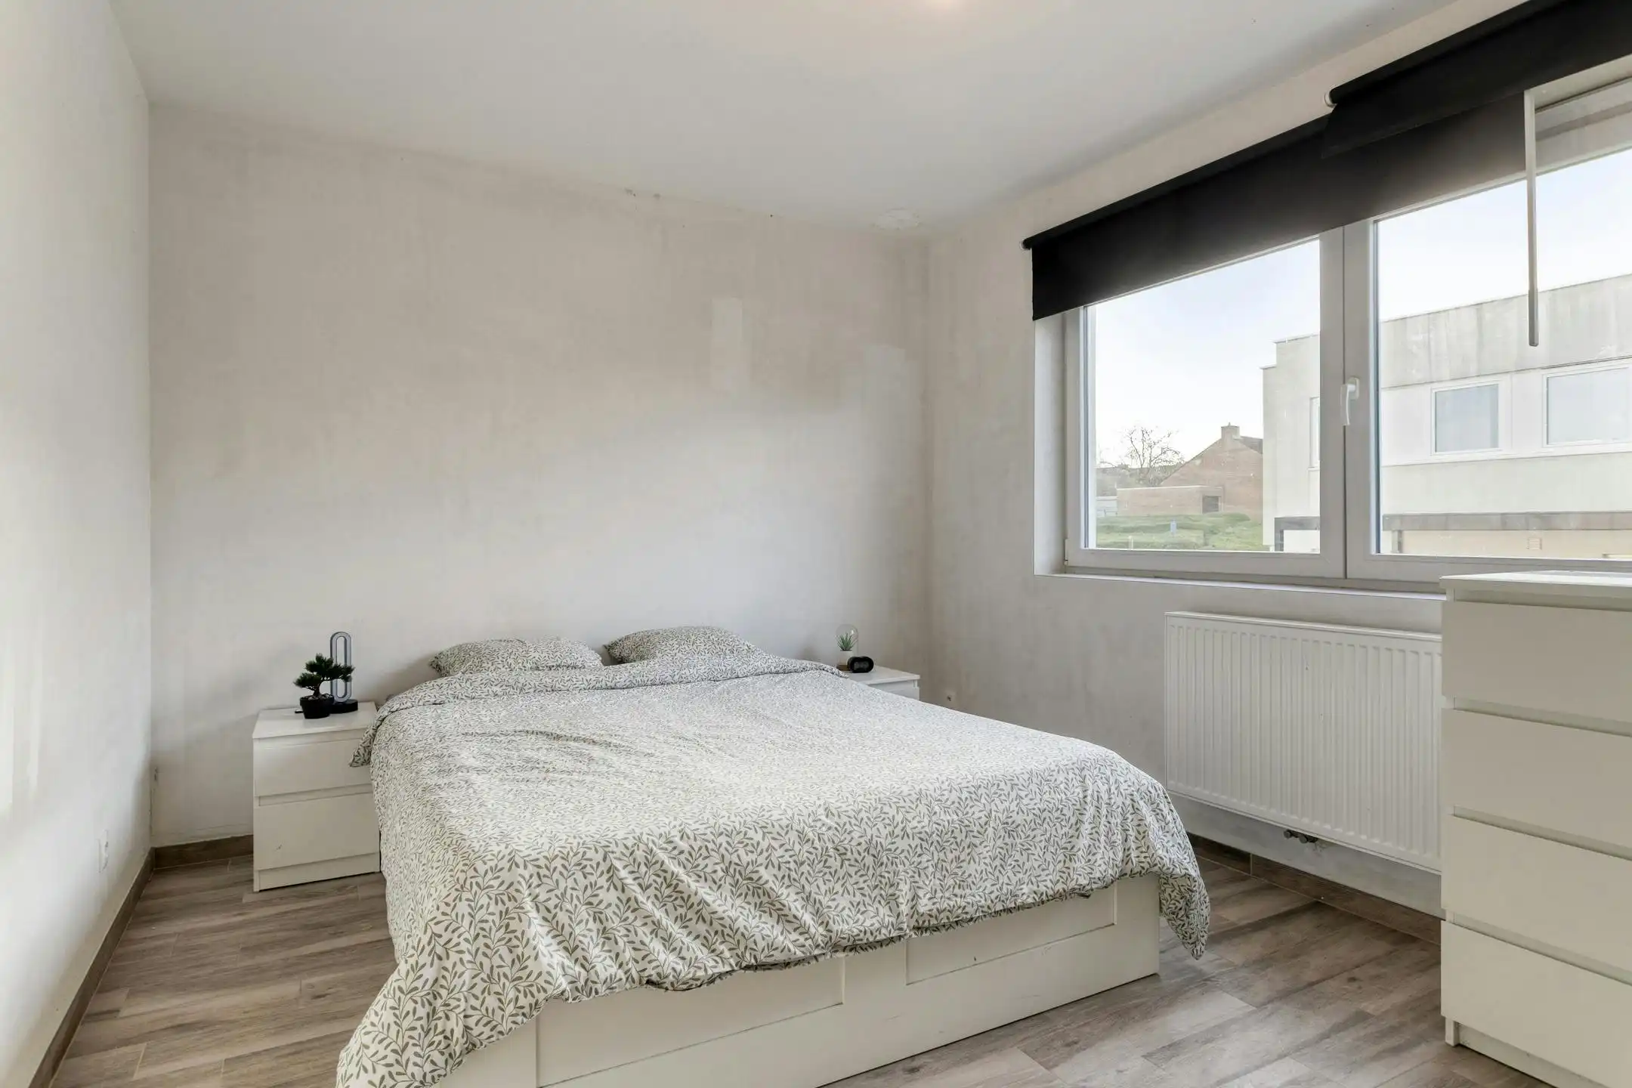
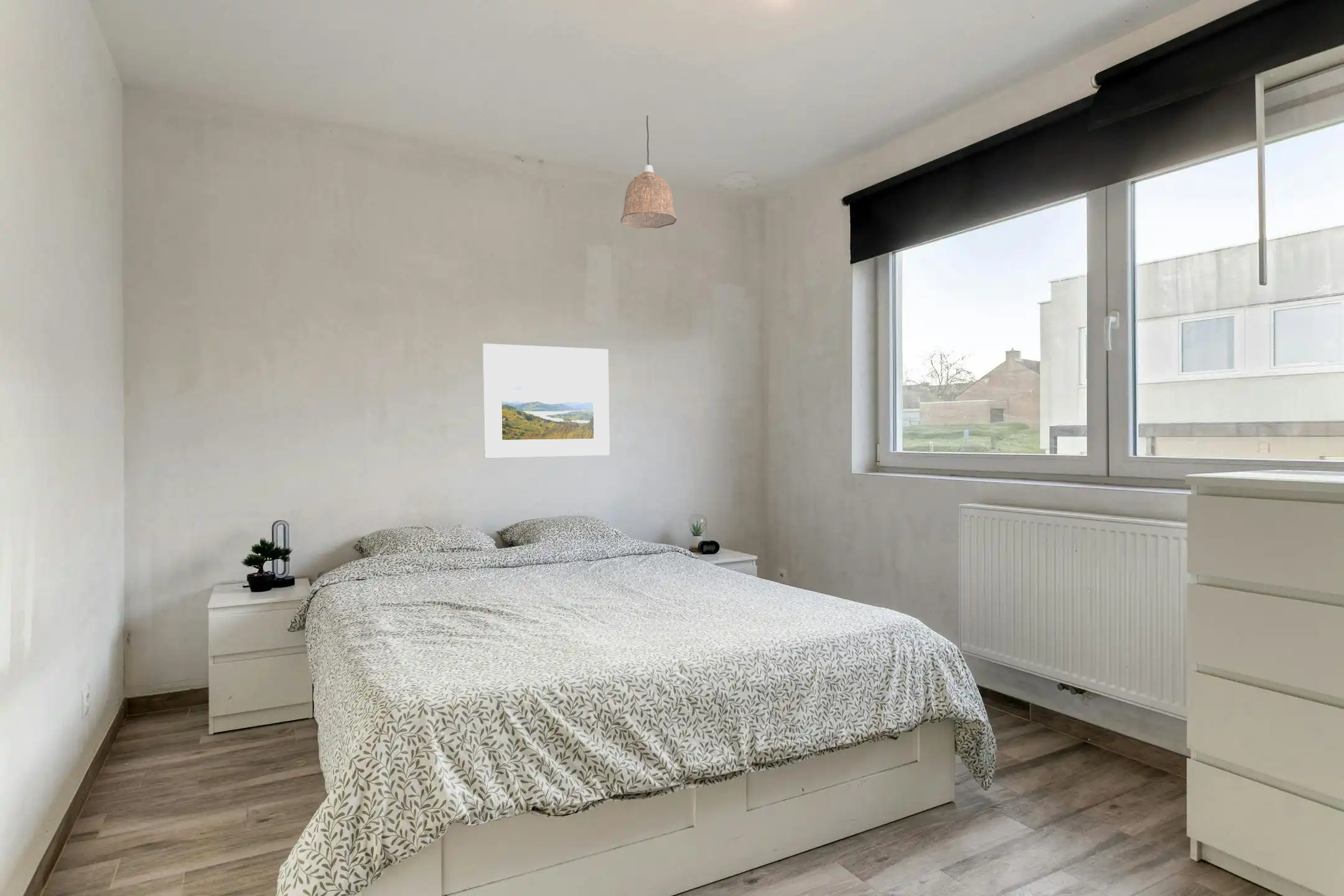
+ pendant lamp [620,115,678,229]
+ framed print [482,343,610,459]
